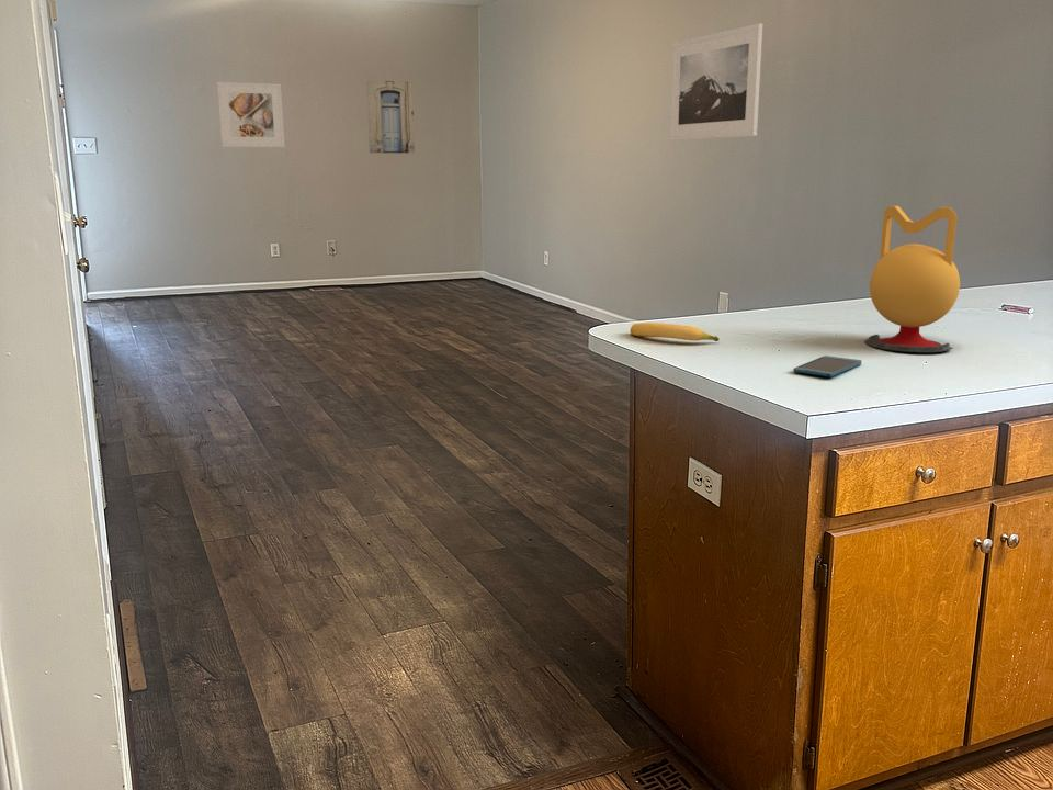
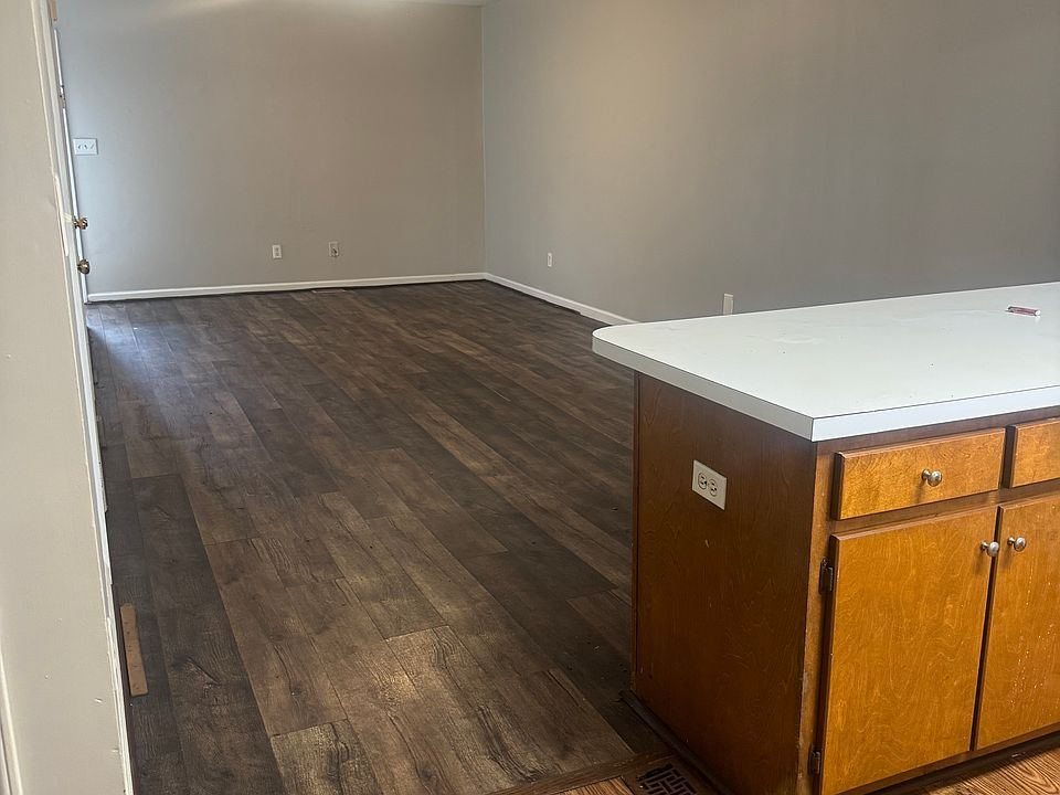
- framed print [668,22,765,142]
- banana [629,321,721,342]
- wall art [365,80,416,154]
- kettle [864,205,961,353]
- smartphone [792,354,862,377]
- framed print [216,81,286,148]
